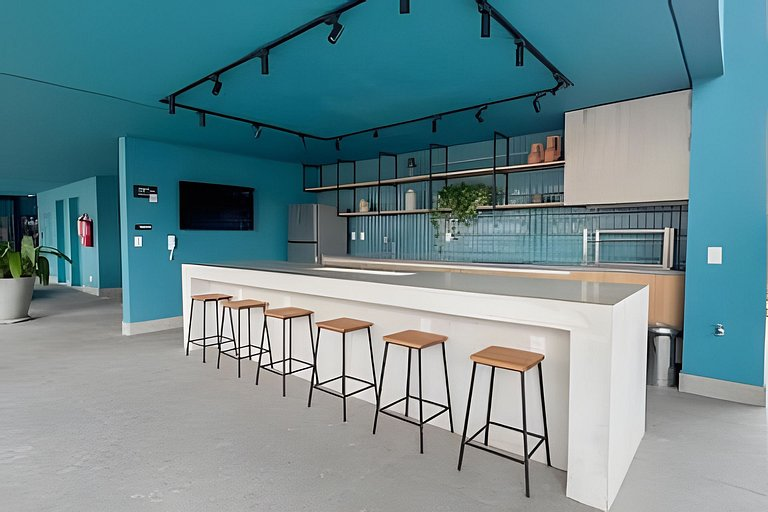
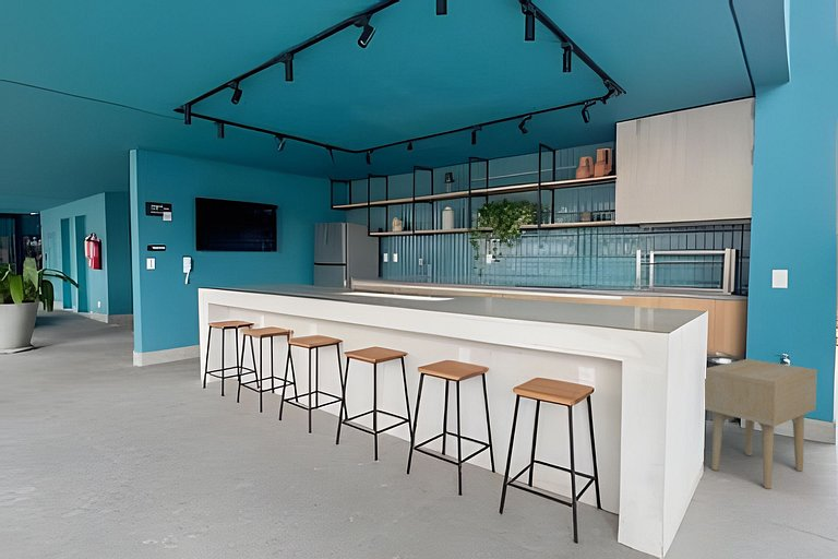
+ side table [704,358,818,490]
